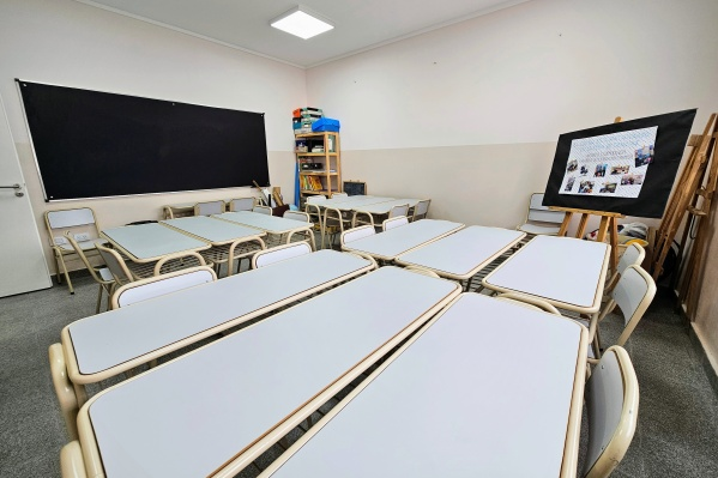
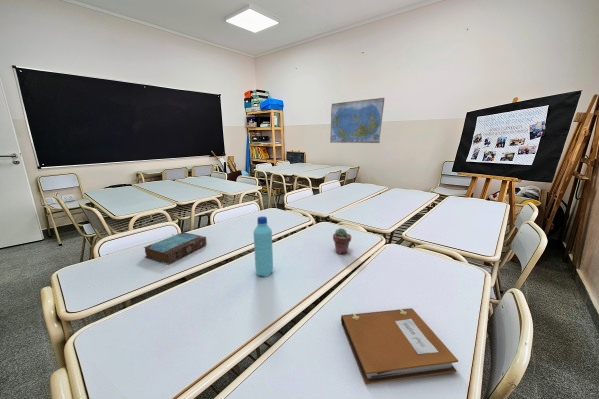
+ potted succulent [332,227,352,255]
+ water bottle [253,215,274,278]
+ notebook [340,307,459,385]
+ book [143,231,208,264]
+ world map [329,97,386,144]
